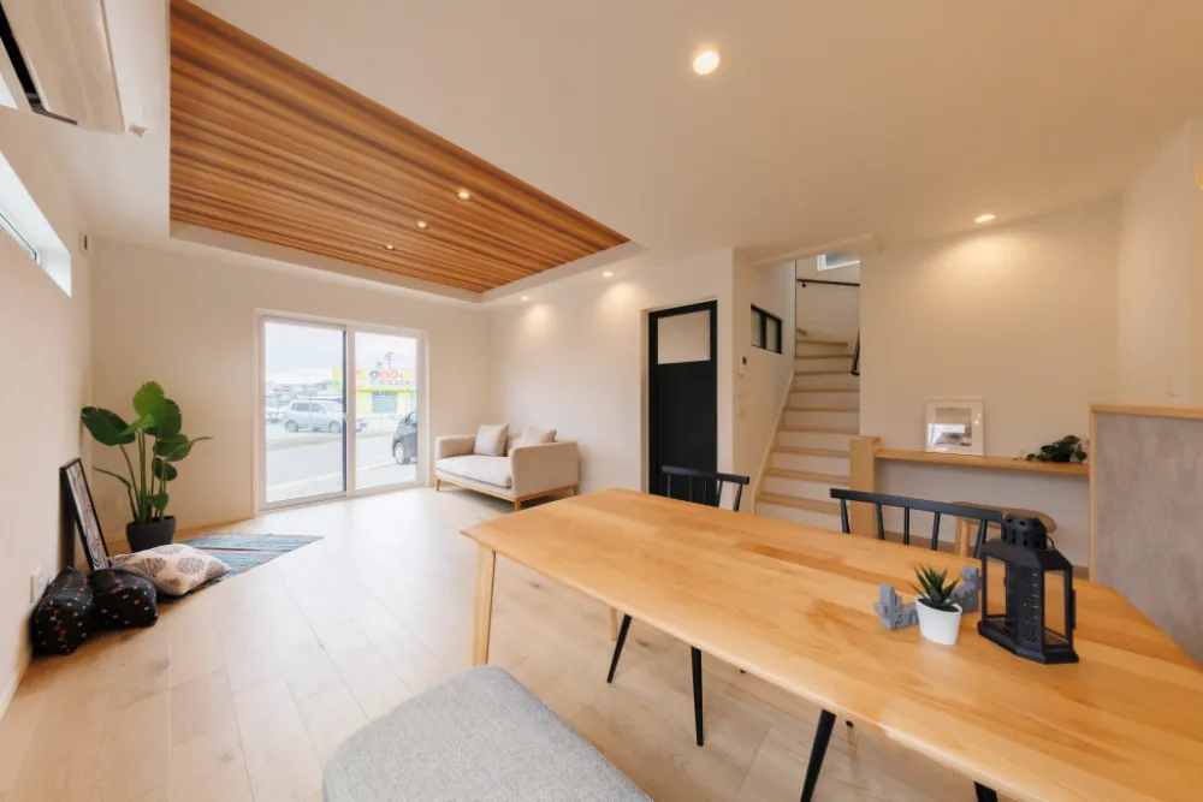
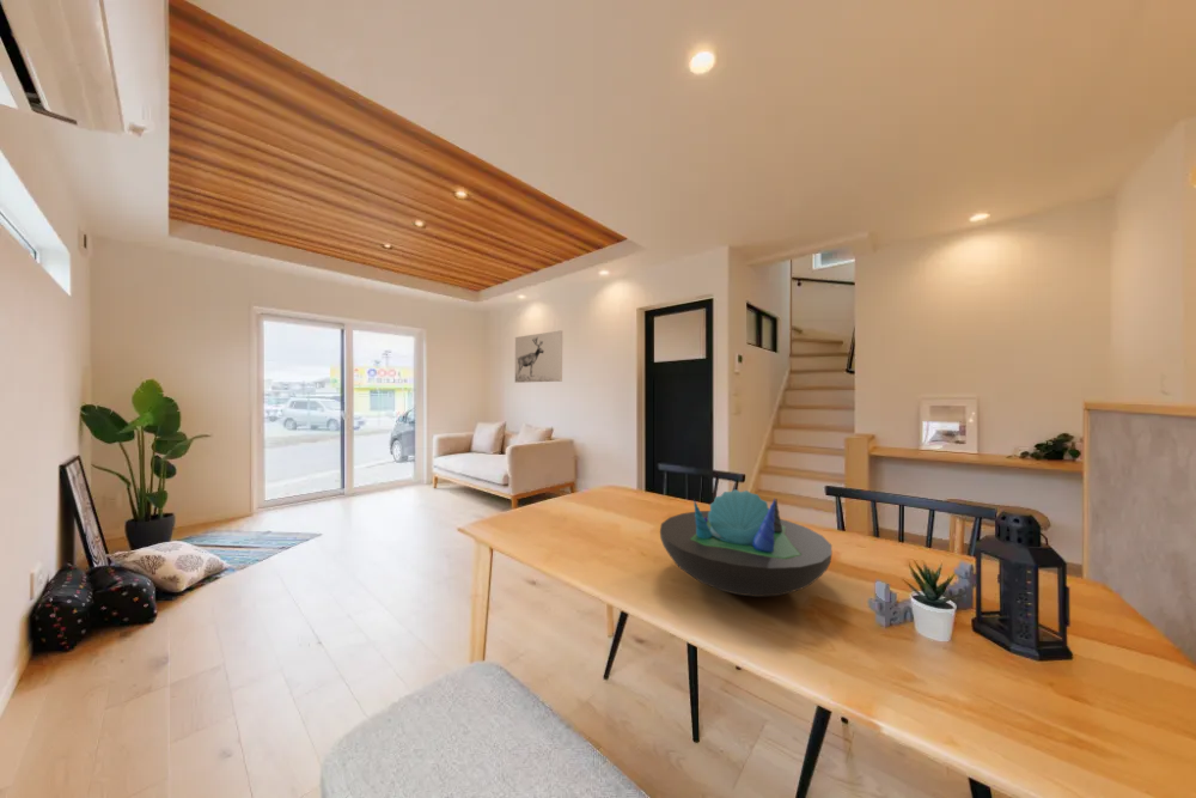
+ wall art [514,329,563,384]
+ decorative bowl [659,488,832,598]
